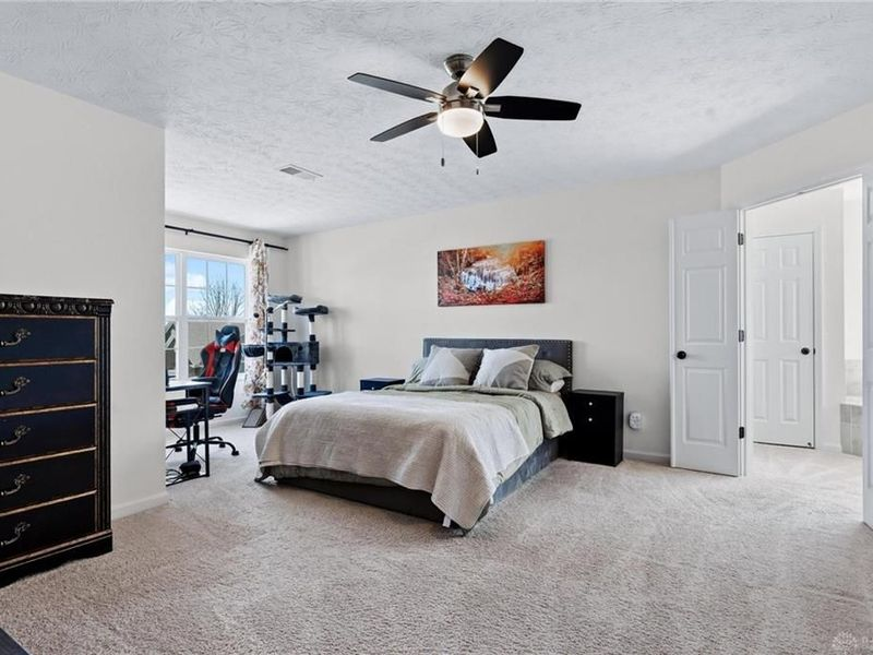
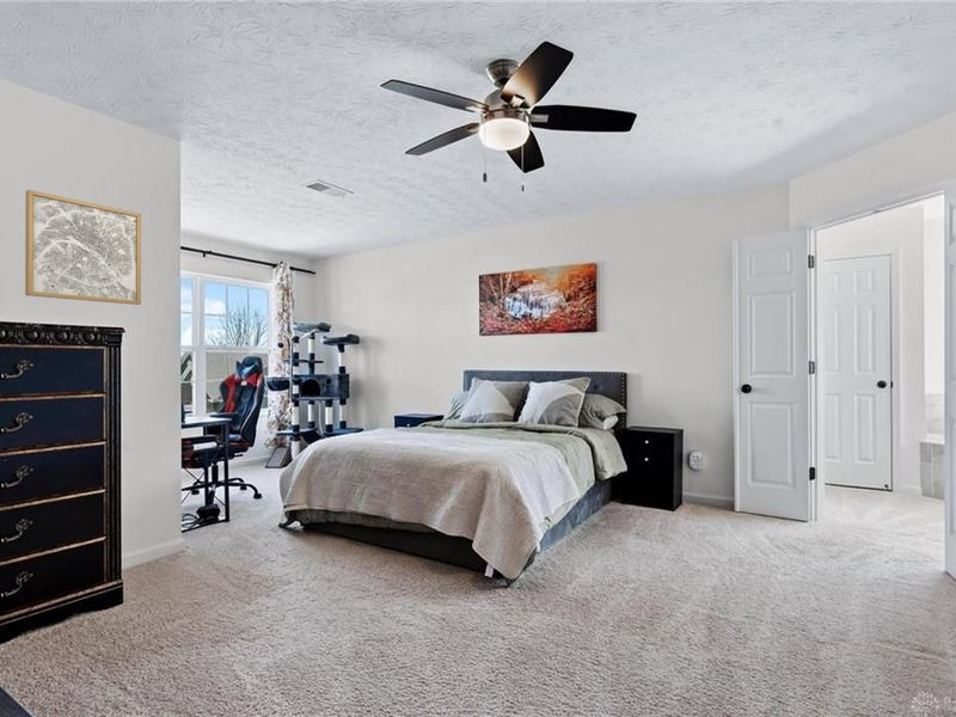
+ wall art [24,189,142,306]
